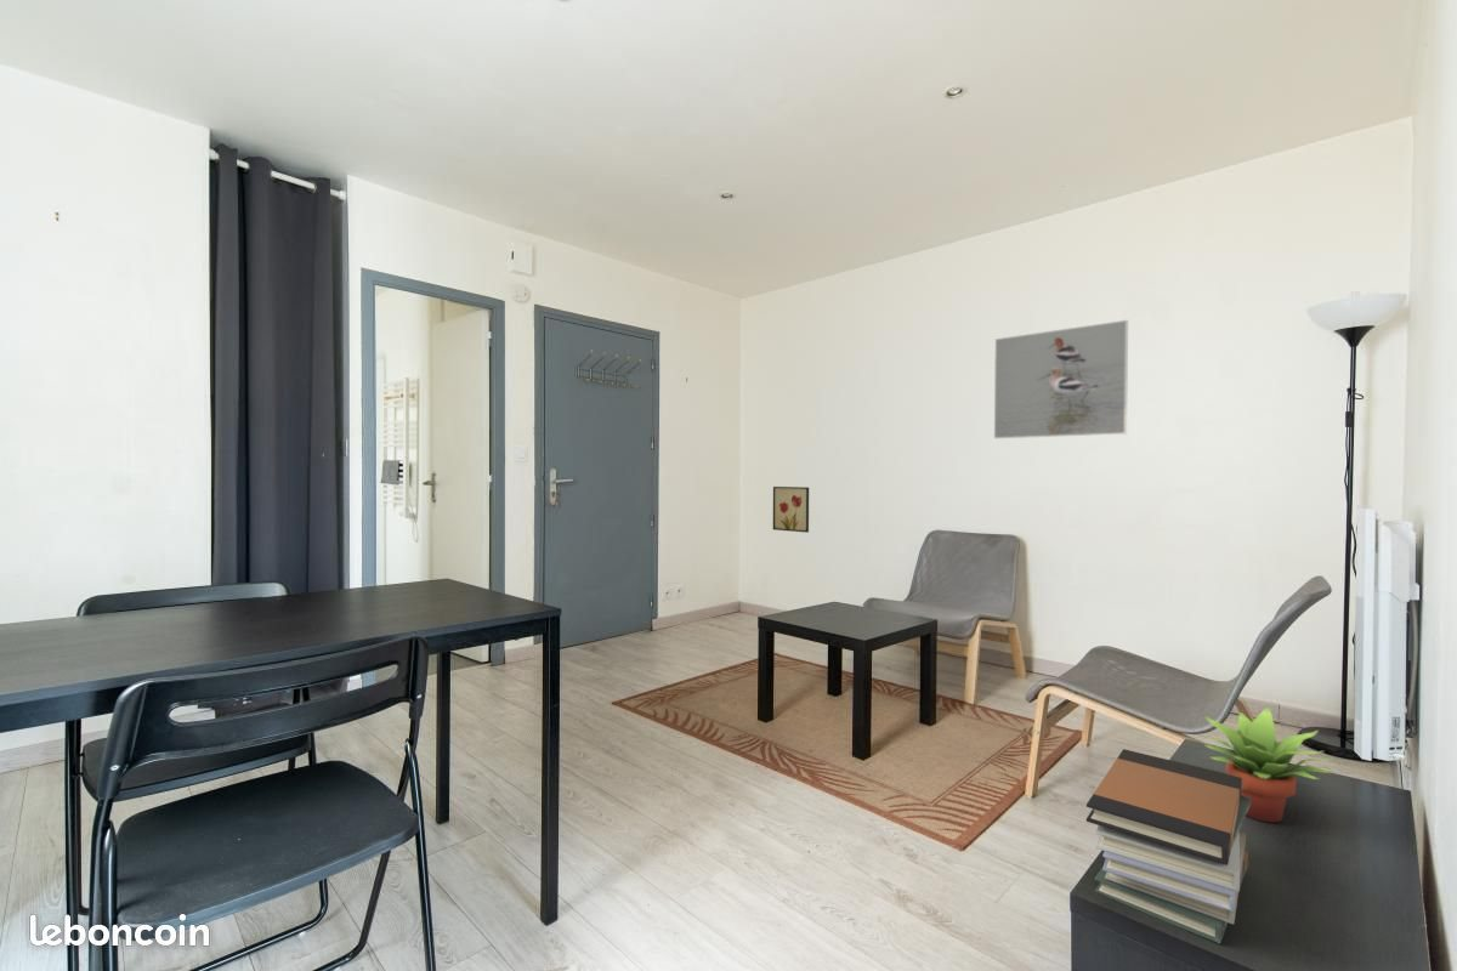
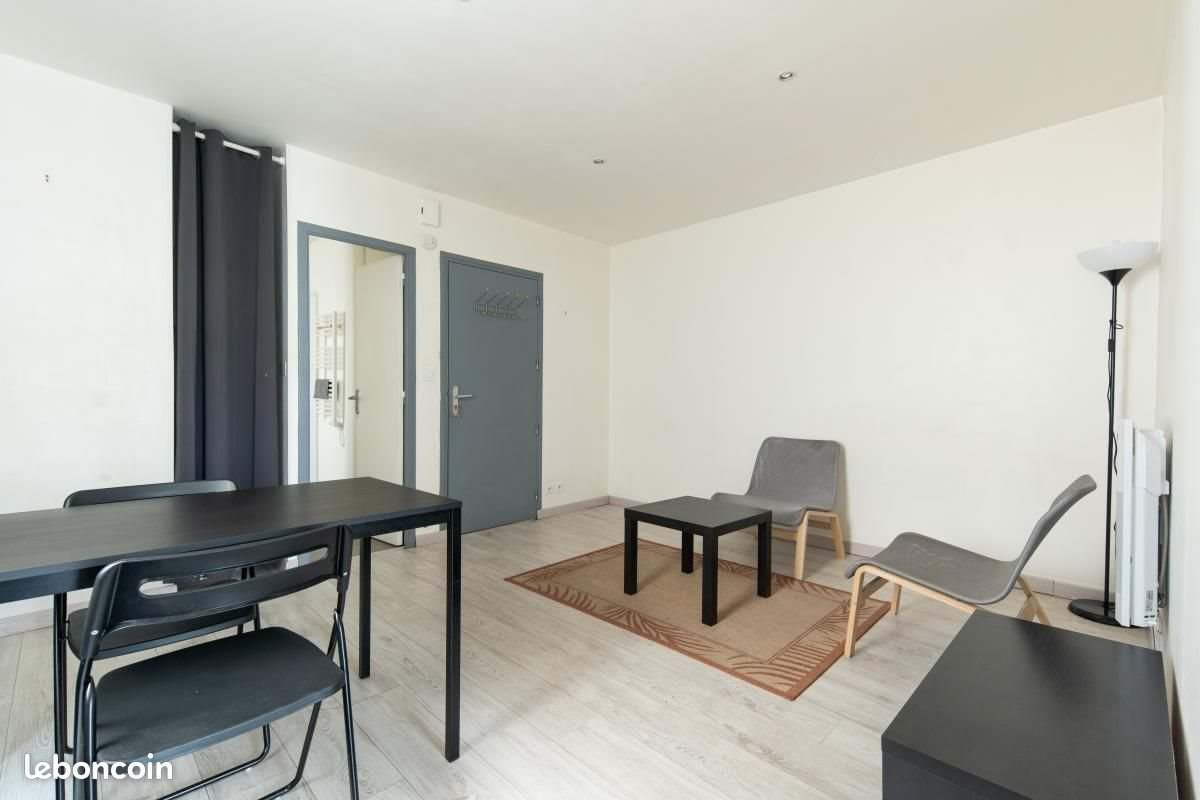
- wall art [772,486,810,534]
- succulent plant [1203,705,1336,823]
- book stack [1085,748,1251,946]
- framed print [993,319,1129,439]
